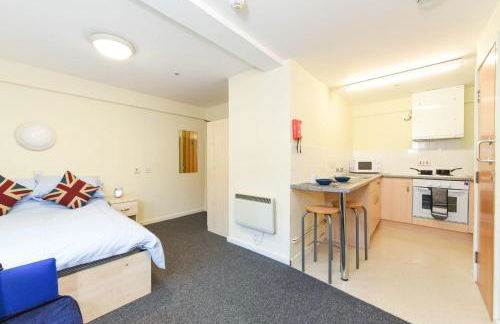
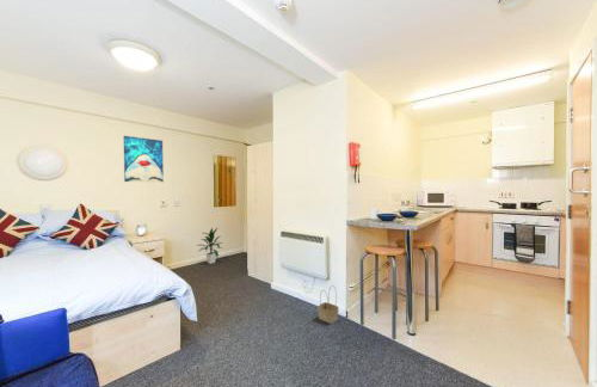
+ wall art [123,135,165,183]
+ basket [316,284,340,325]
+ indoor plant [196,226,223,265]
